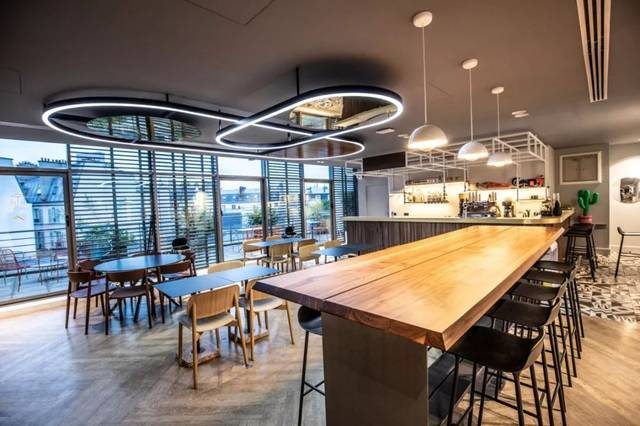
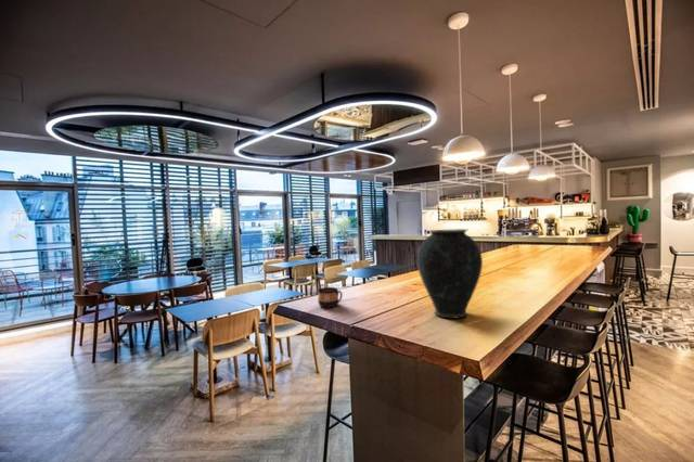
+ vase [416,228,484,320]
+ cup [317,286,344,308]
